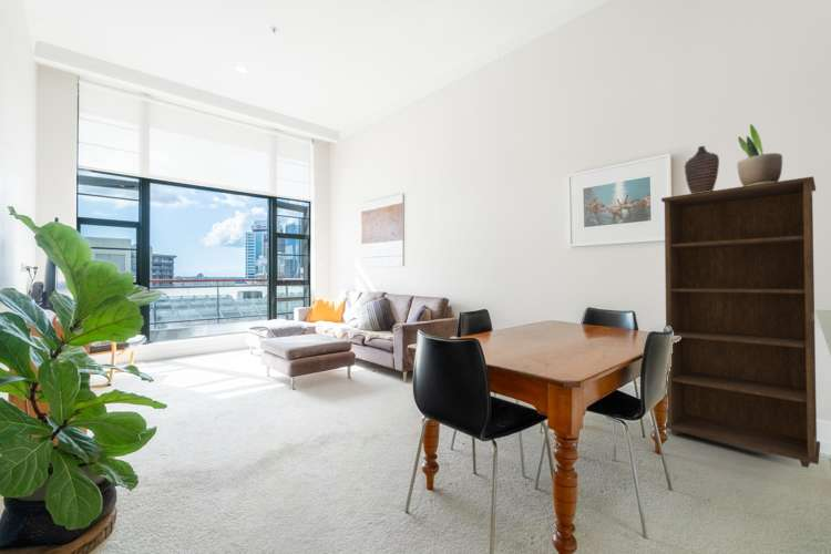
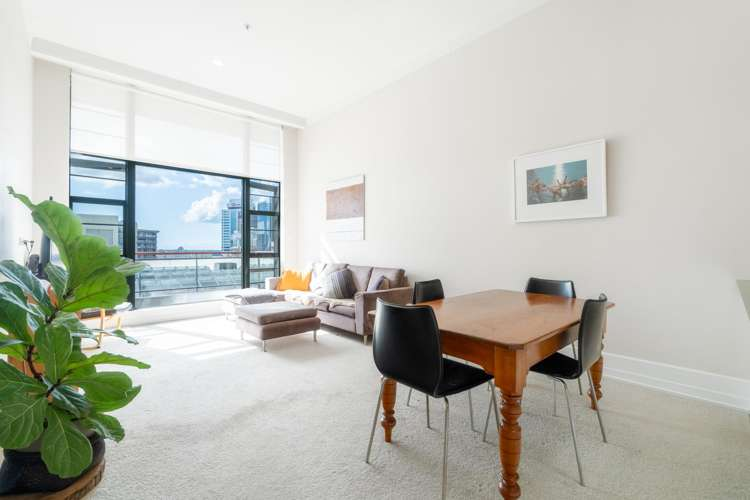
- bookcase [660,175,821,469]
- decorative vase [684,145,720,194]
- potted plant [736,123,783,186]
